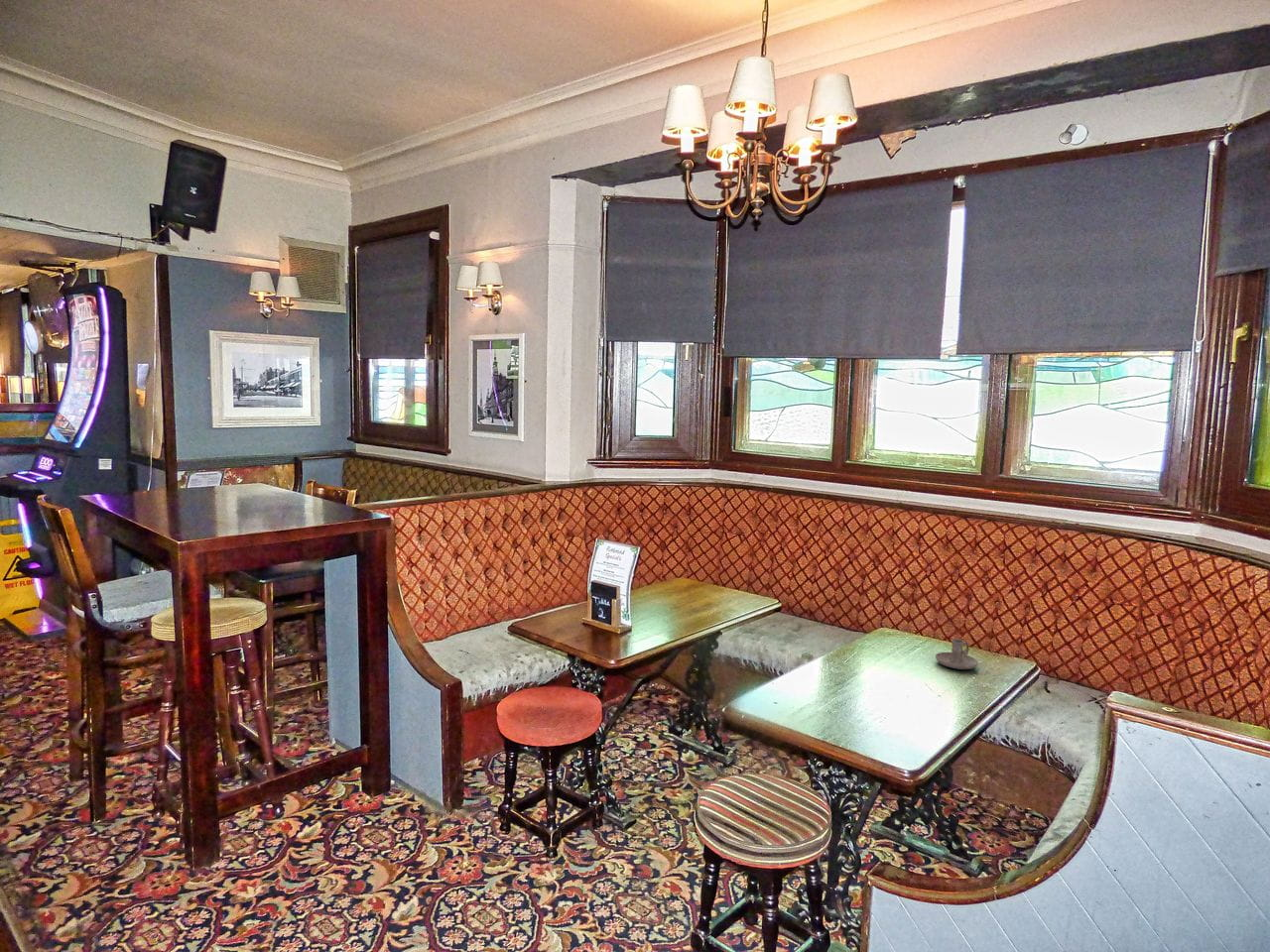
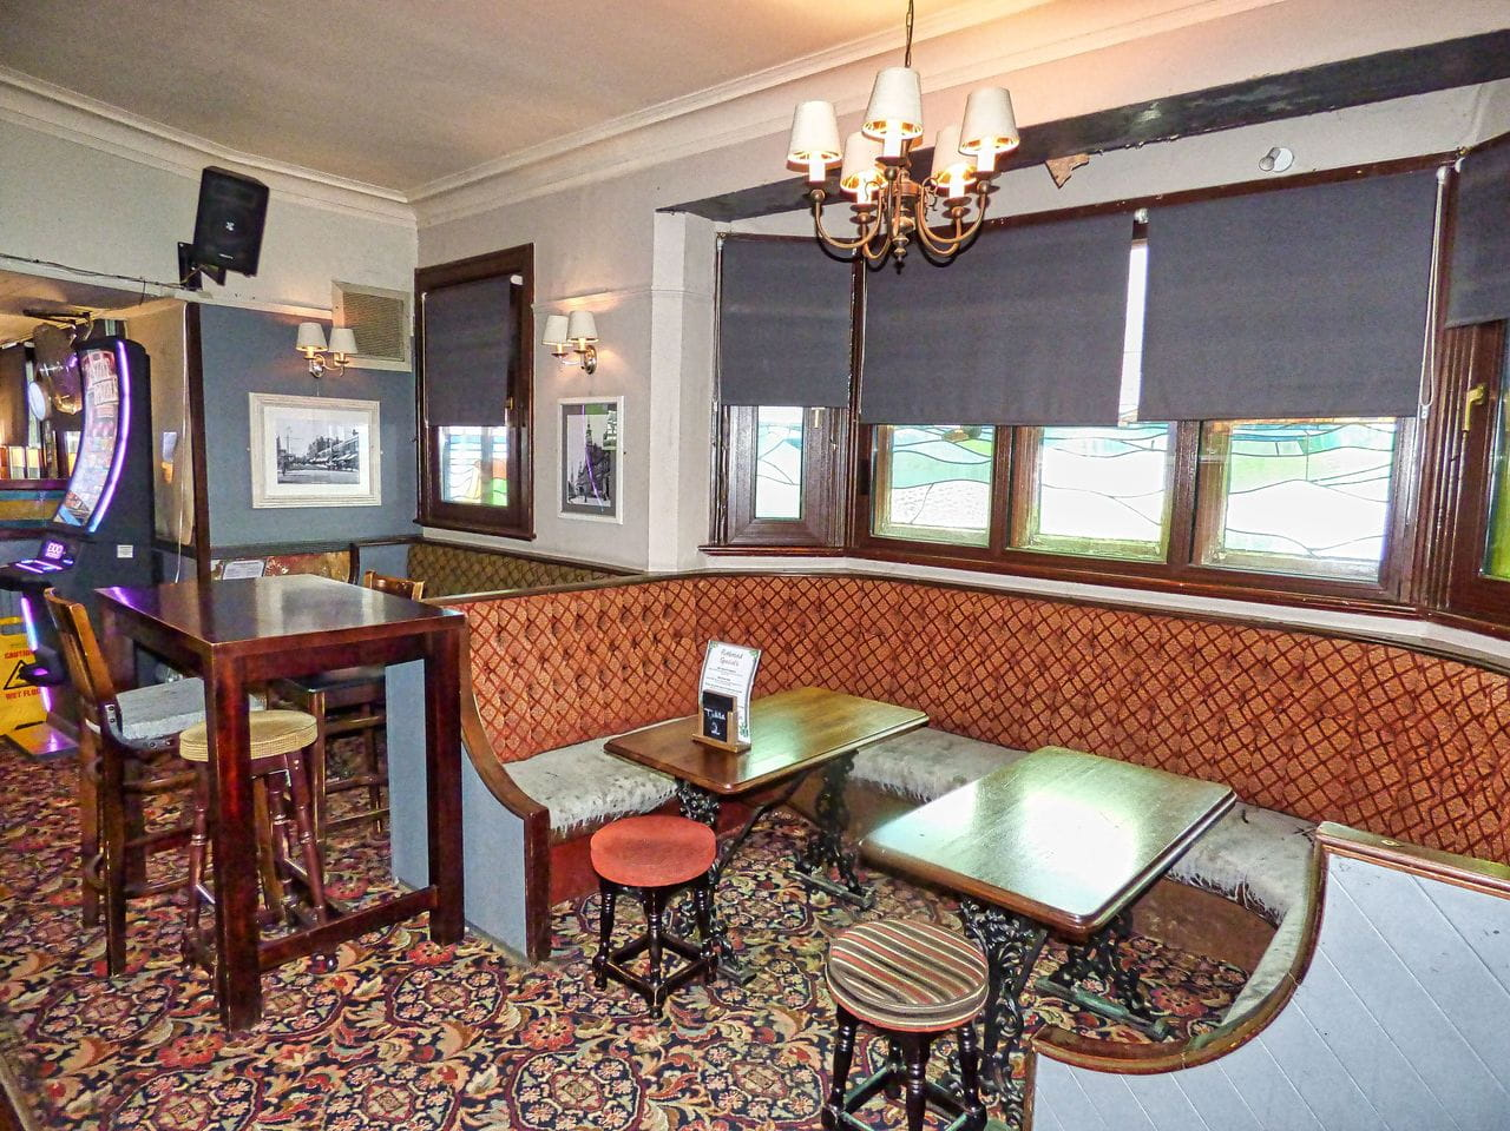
- candle holder [935,638,979,670]
